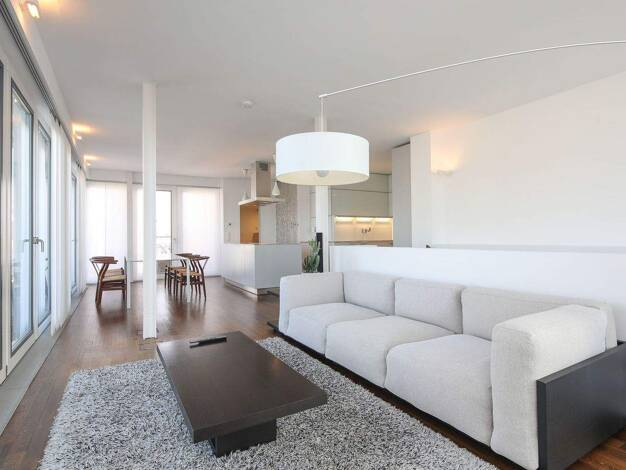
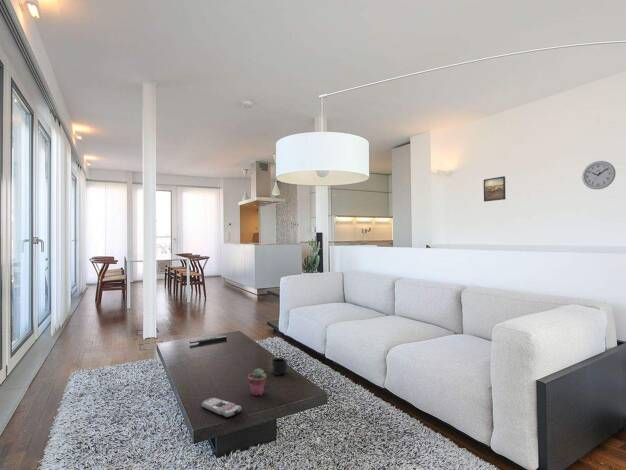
+ wall clock [581,160,616,190]
+ remote control [201,397,243,419]
+ potted succulent [247,367,267,397]
+ mug [270,357,292,376]
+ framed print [483,175,507,202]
